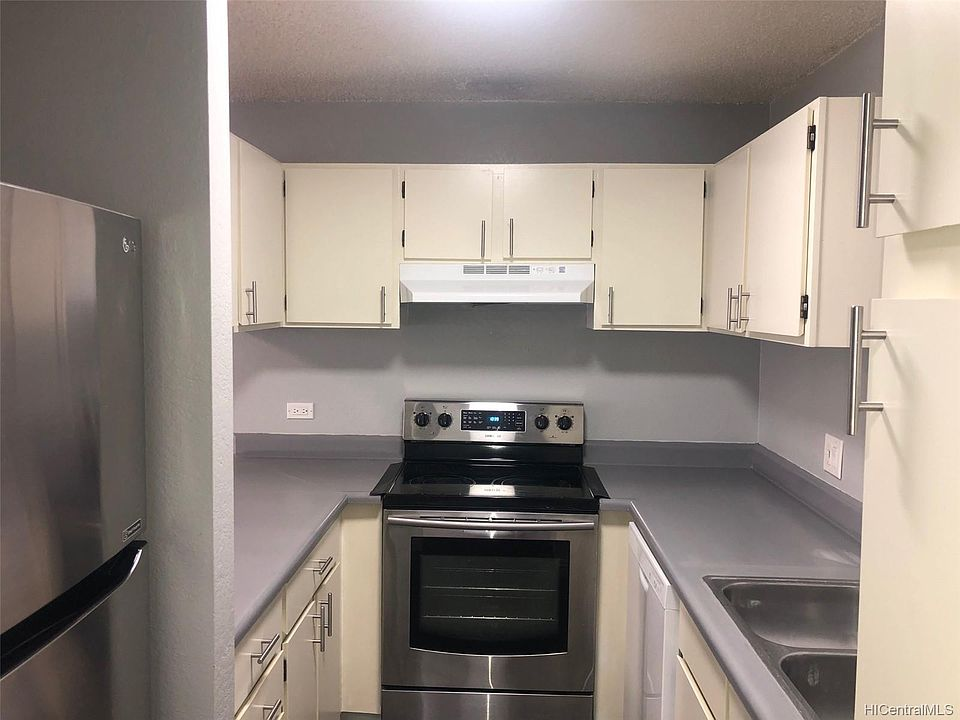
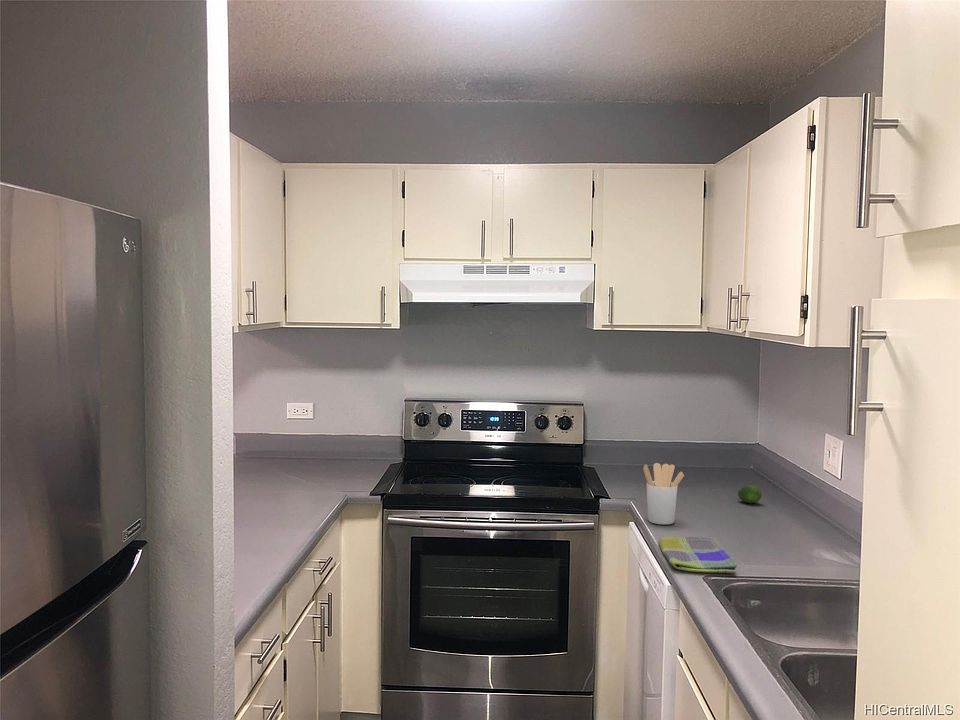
+ utensil holder [643,462,685,525]
+ dish towel [657,536,738,574]
+ fruit [737,485,763,504]
